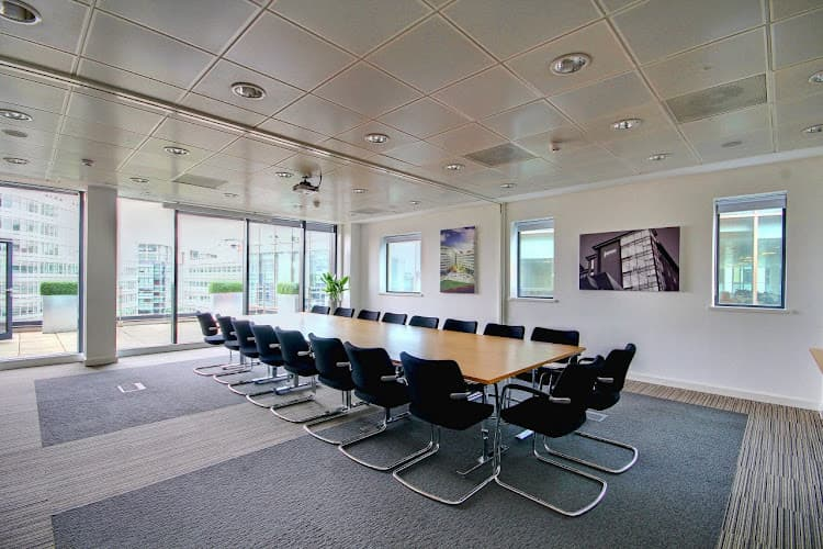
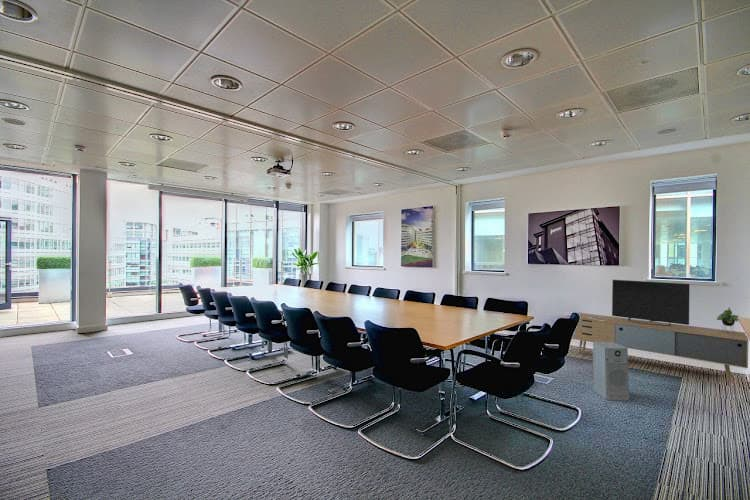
+ media console [565,279,749,382]
+ air purifier [591,342,630,402]
